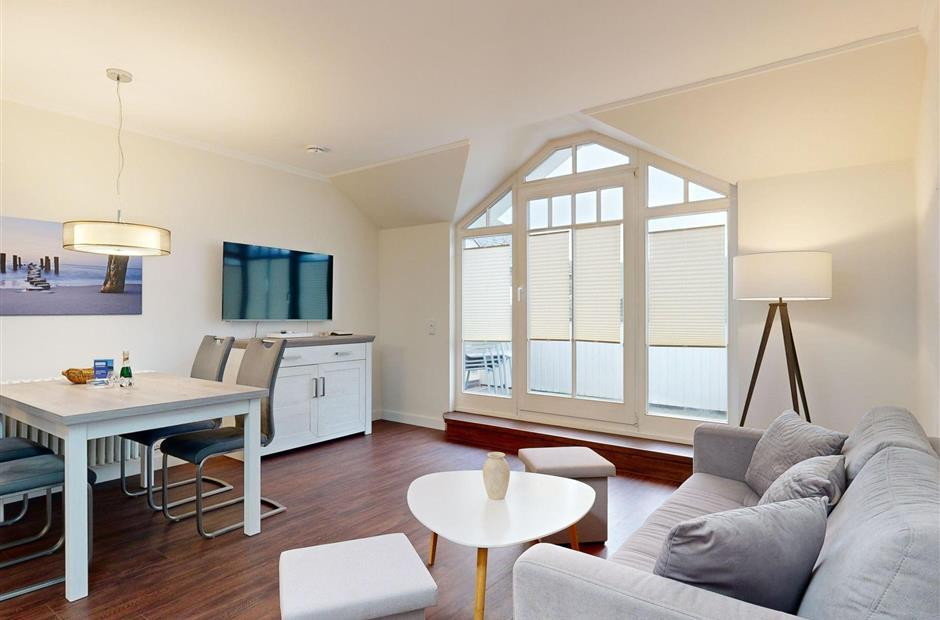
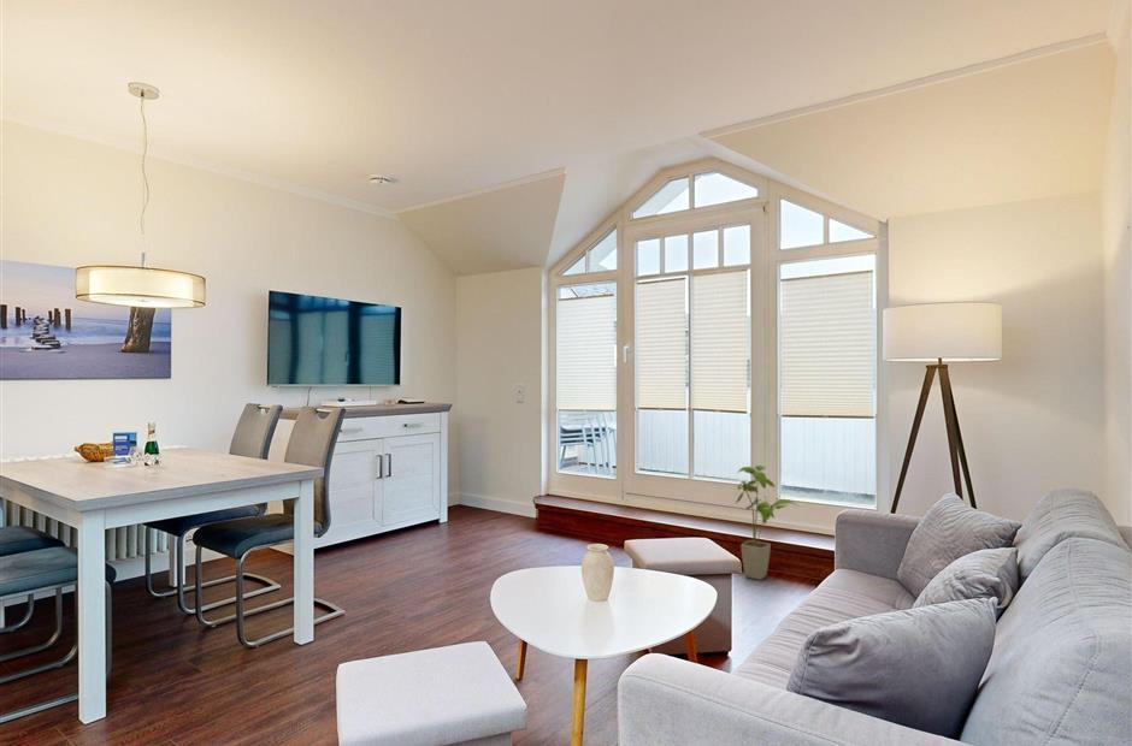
+ house plant [733,464,798,581]
